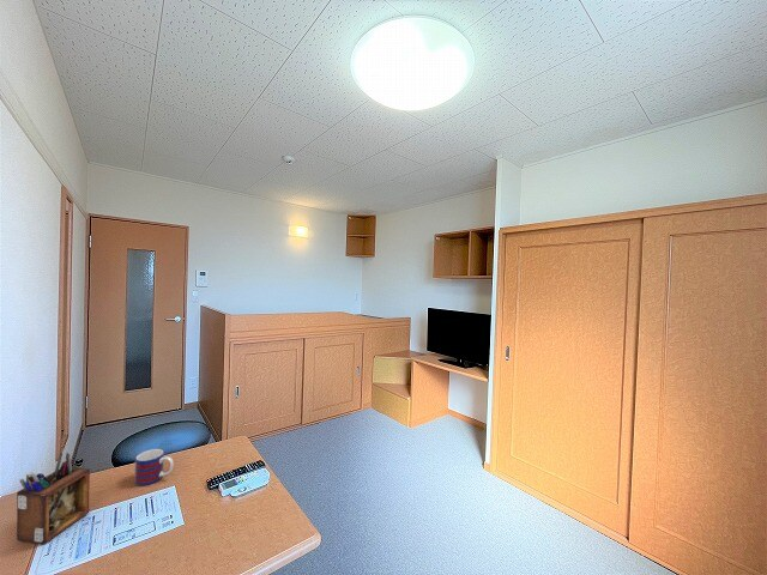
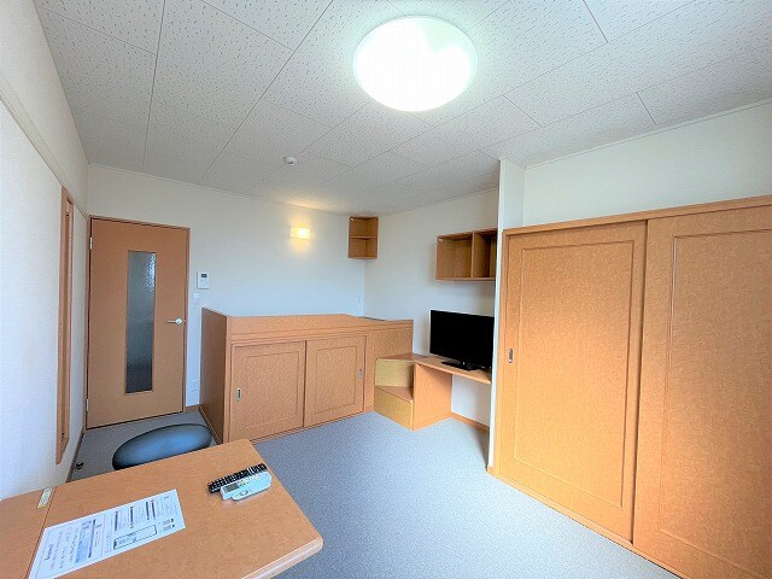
- desk organizer [16,452,91,545]
- mug [134,448,175,486]
